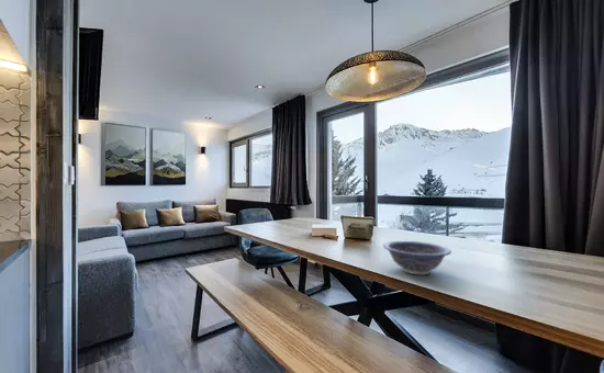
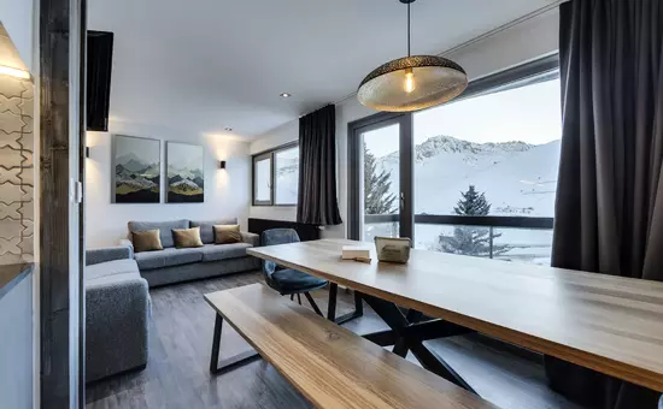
- decorative bowl [382,240,452,275]
